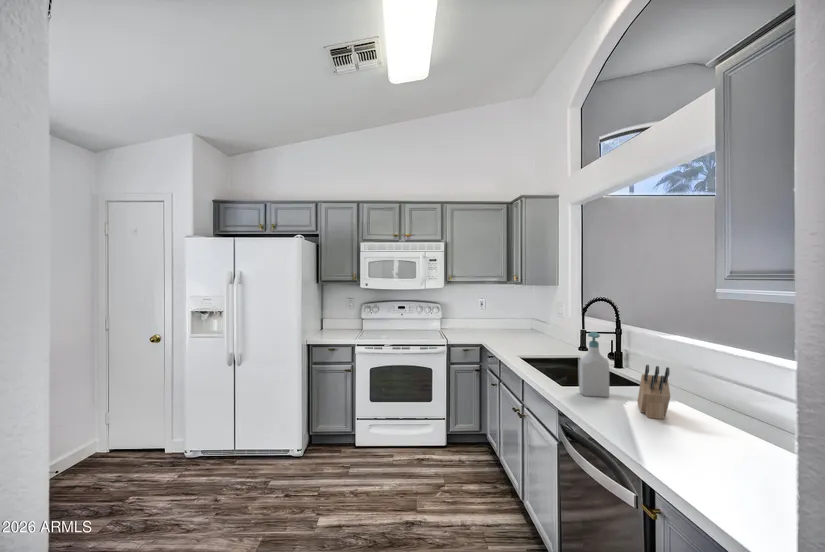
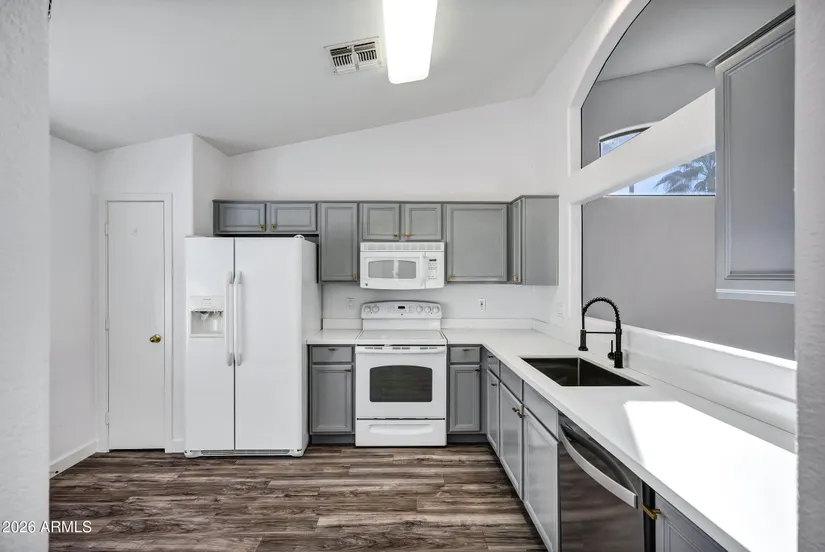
- knife block [636,364,671,420]
- soap bottle [578,331,610,398]
